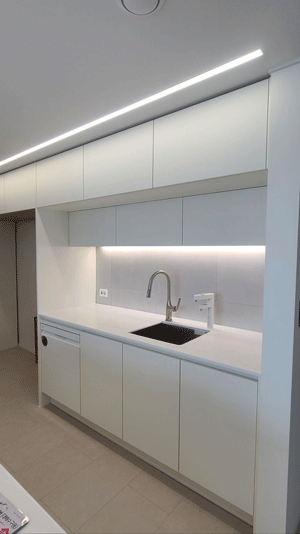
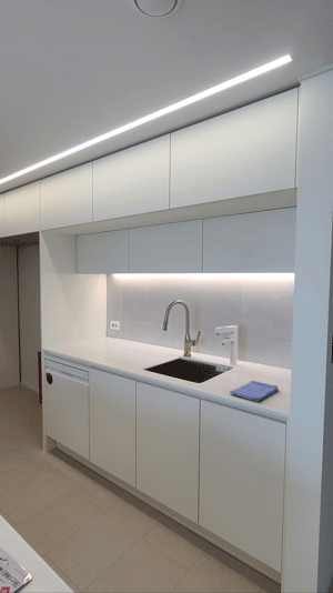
+ dish towel [229,380,280,403]
